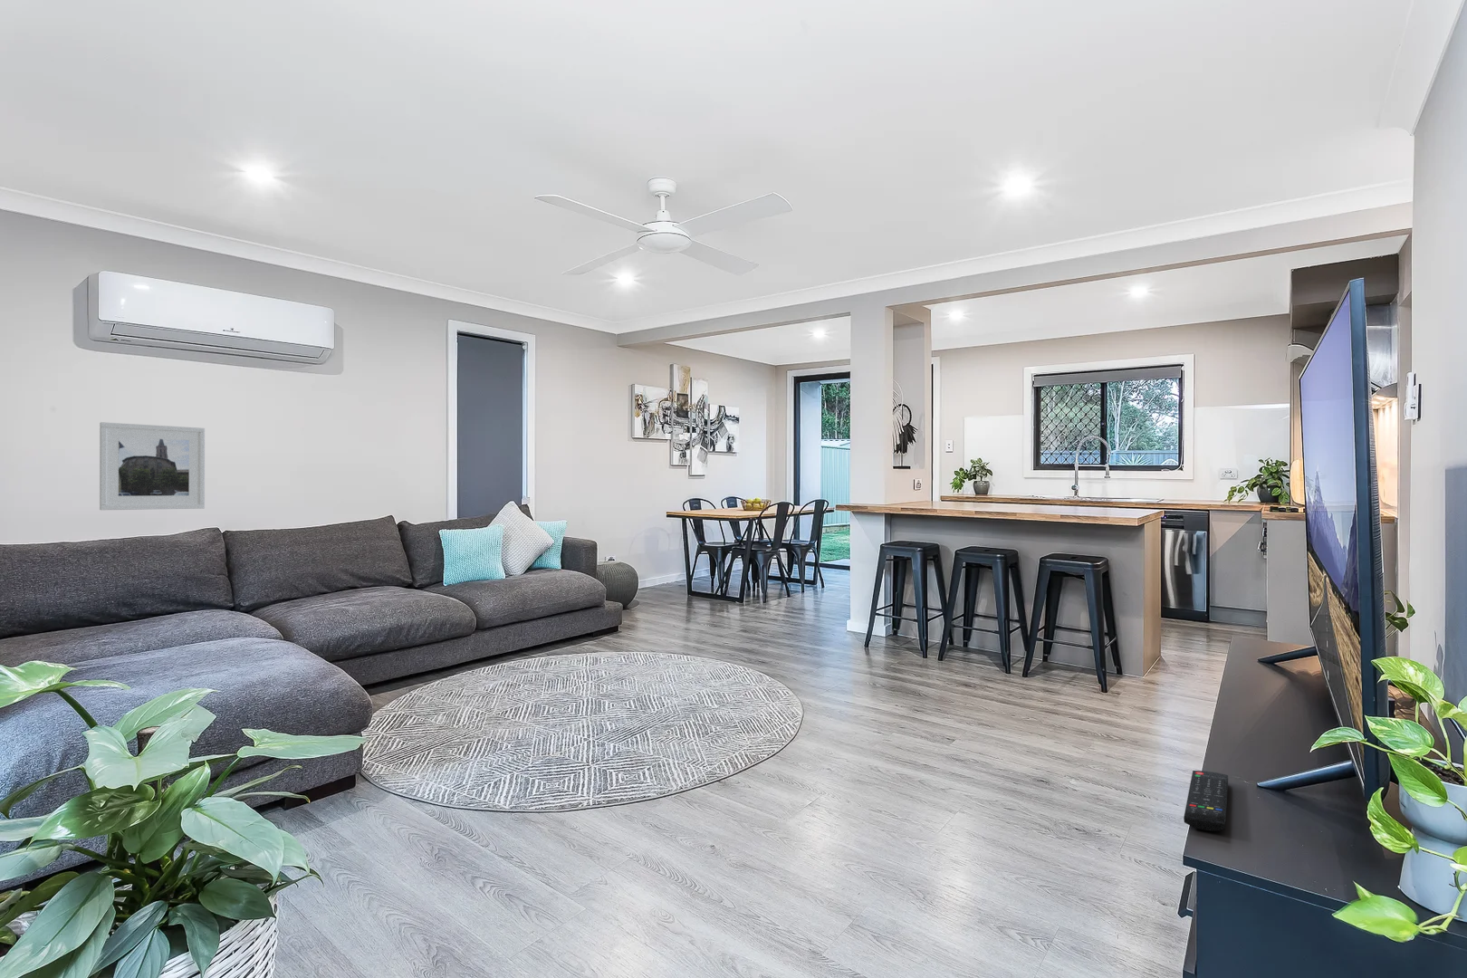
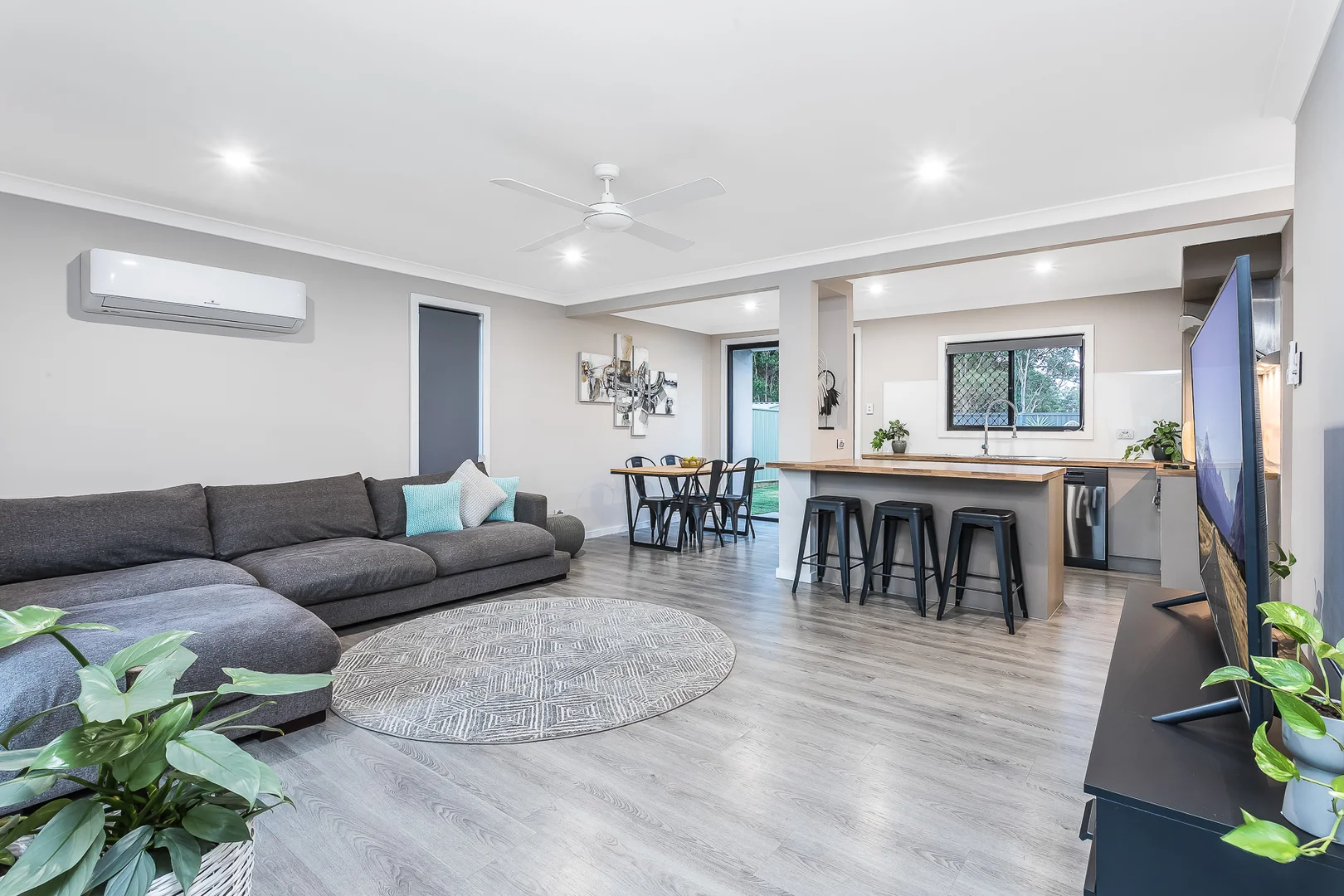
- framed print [98,421,205,511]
- remote control [1182,770,1229,832]
